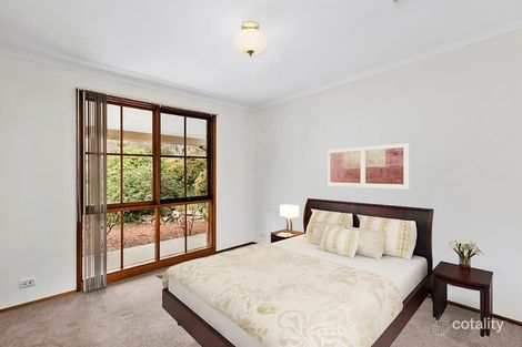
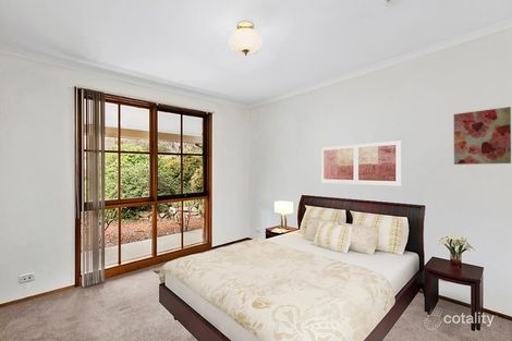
+ wall art [453,106,512,166]
